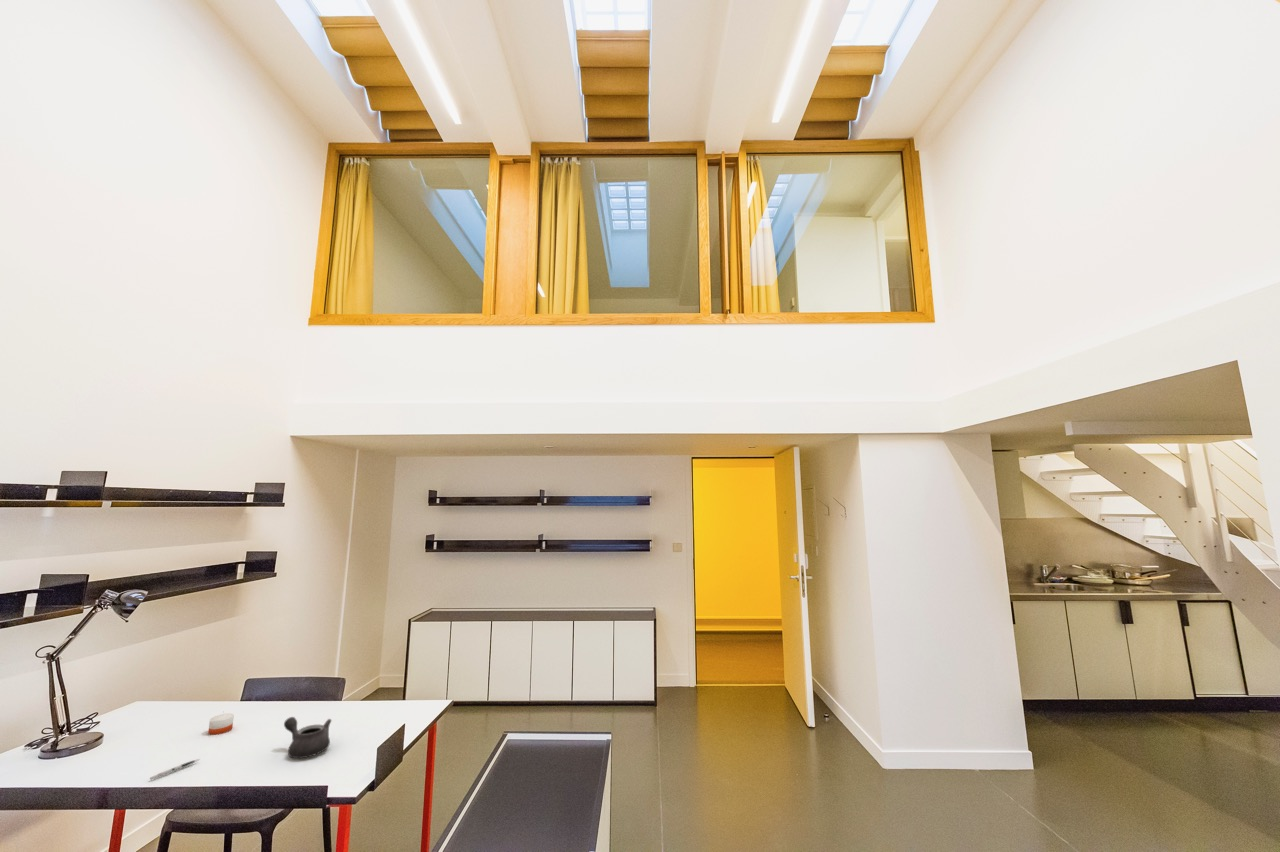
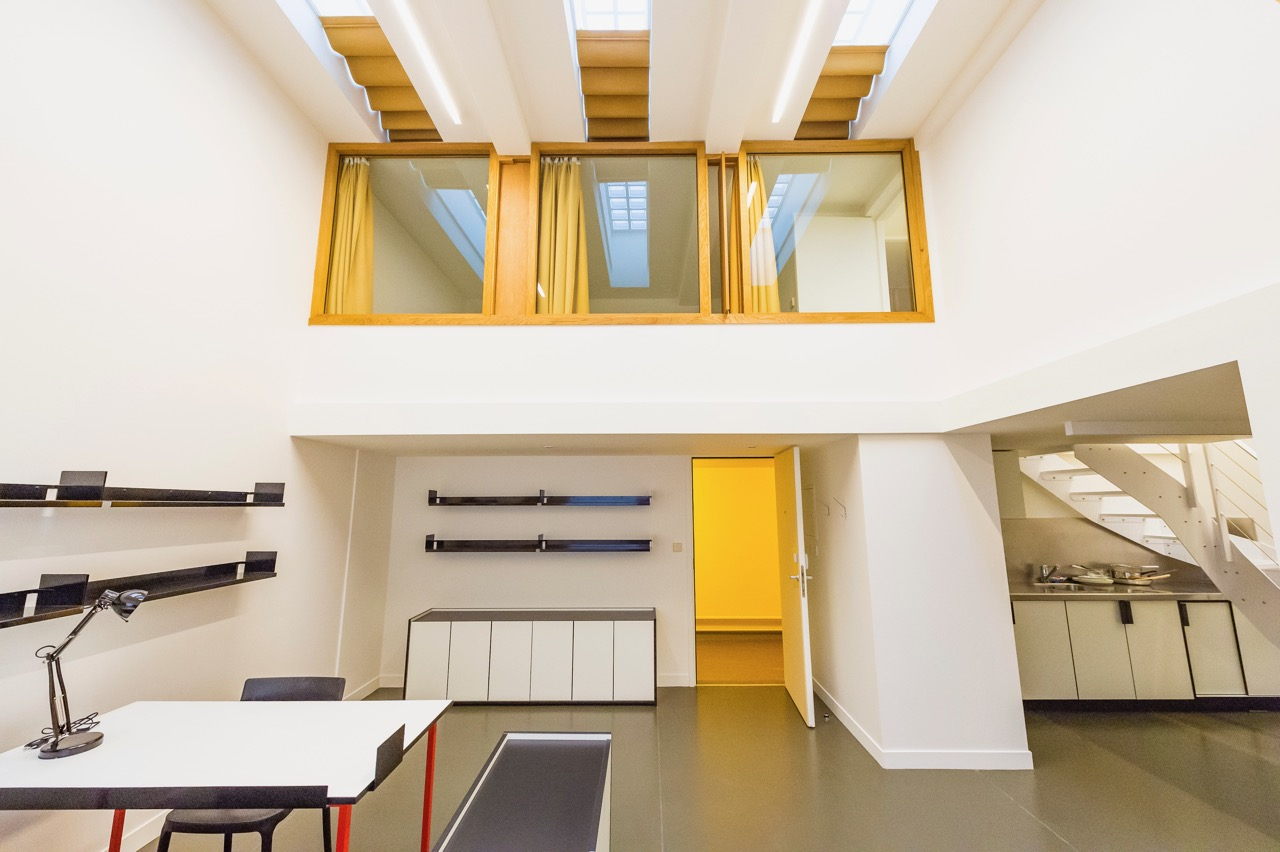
- teapot [283,716,333,759]
- candle [207,712,235,736]
- pen [149,758,201,781]
